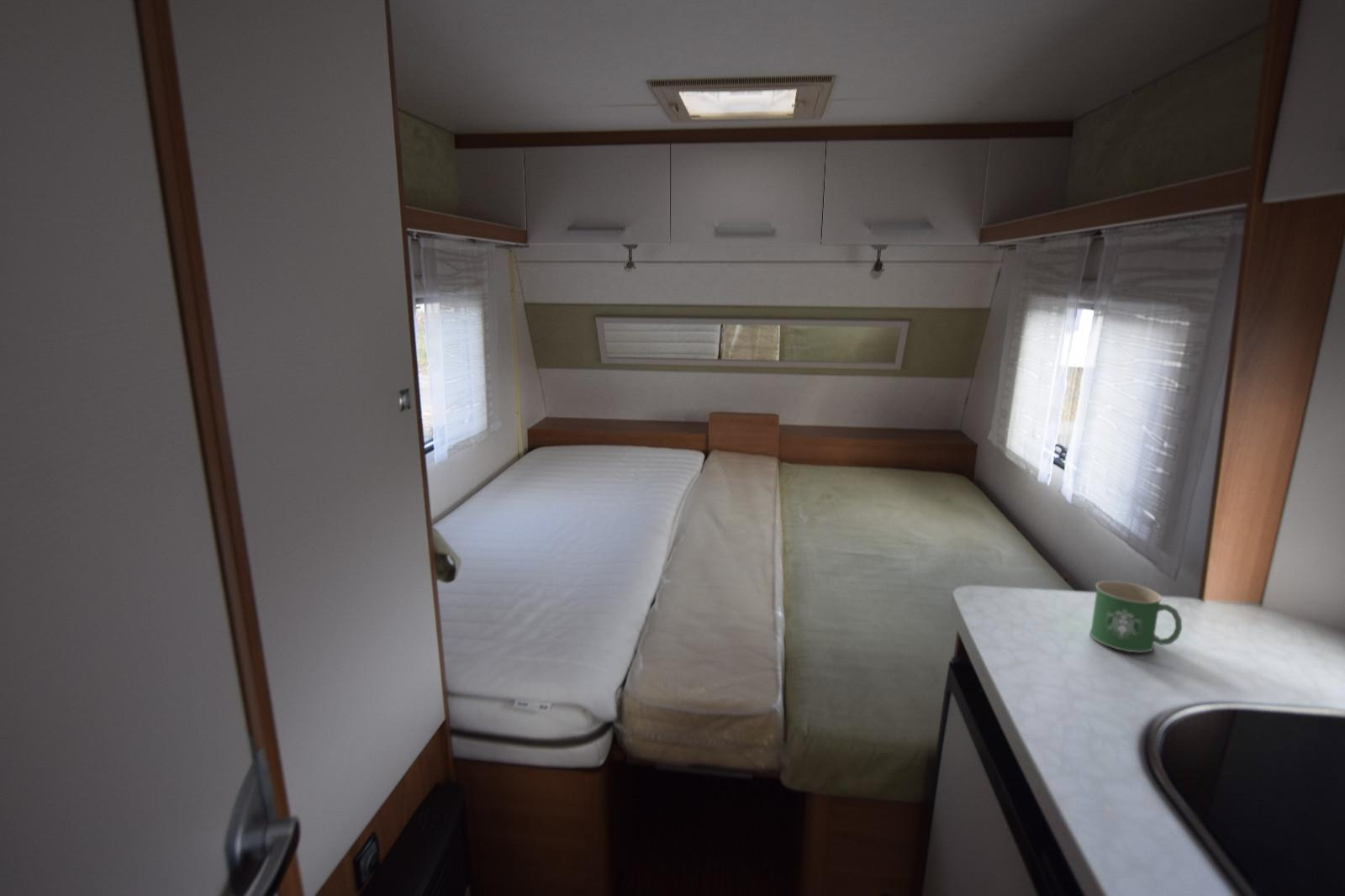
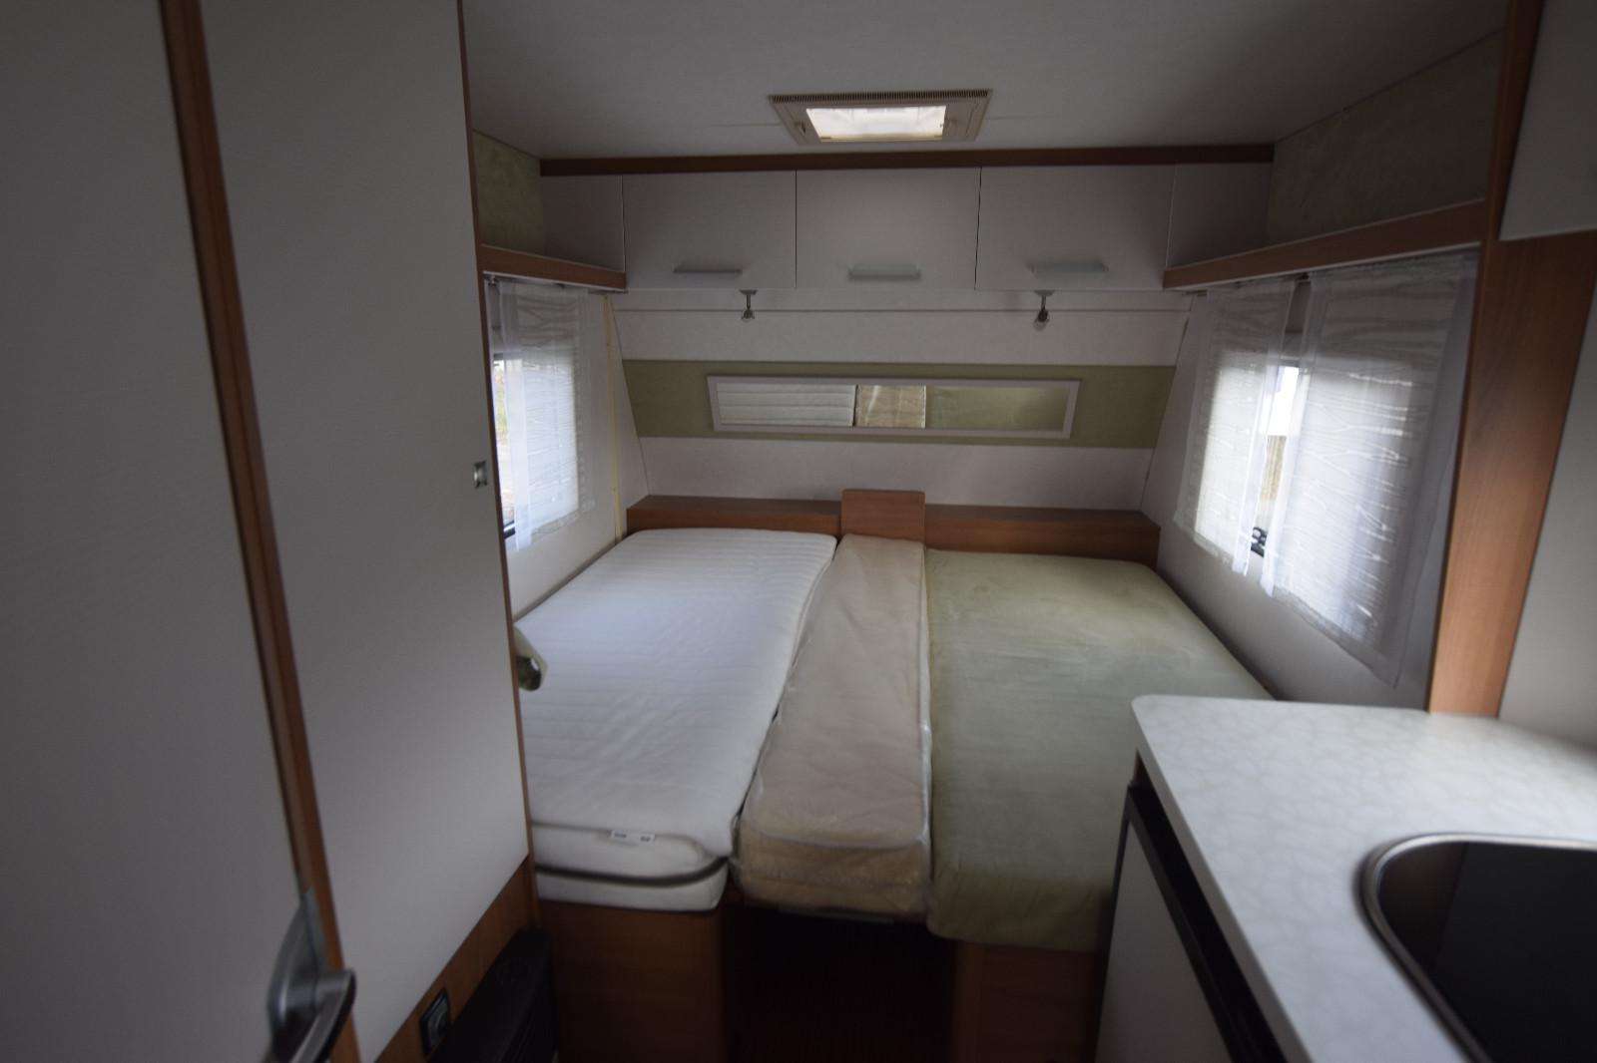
- mug [1089,580,1183,654]
